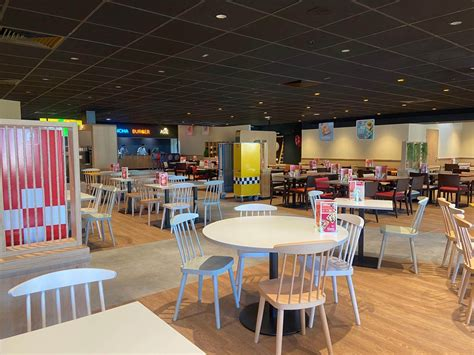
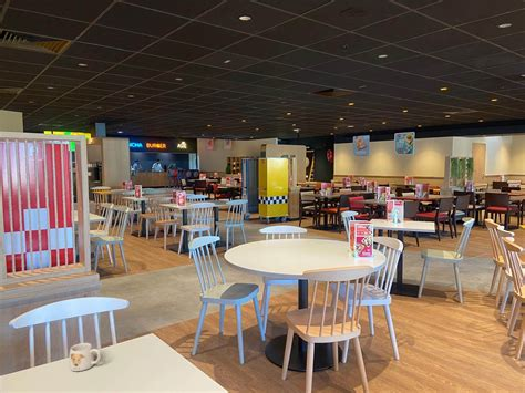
+ mug [68,342,101,372]
